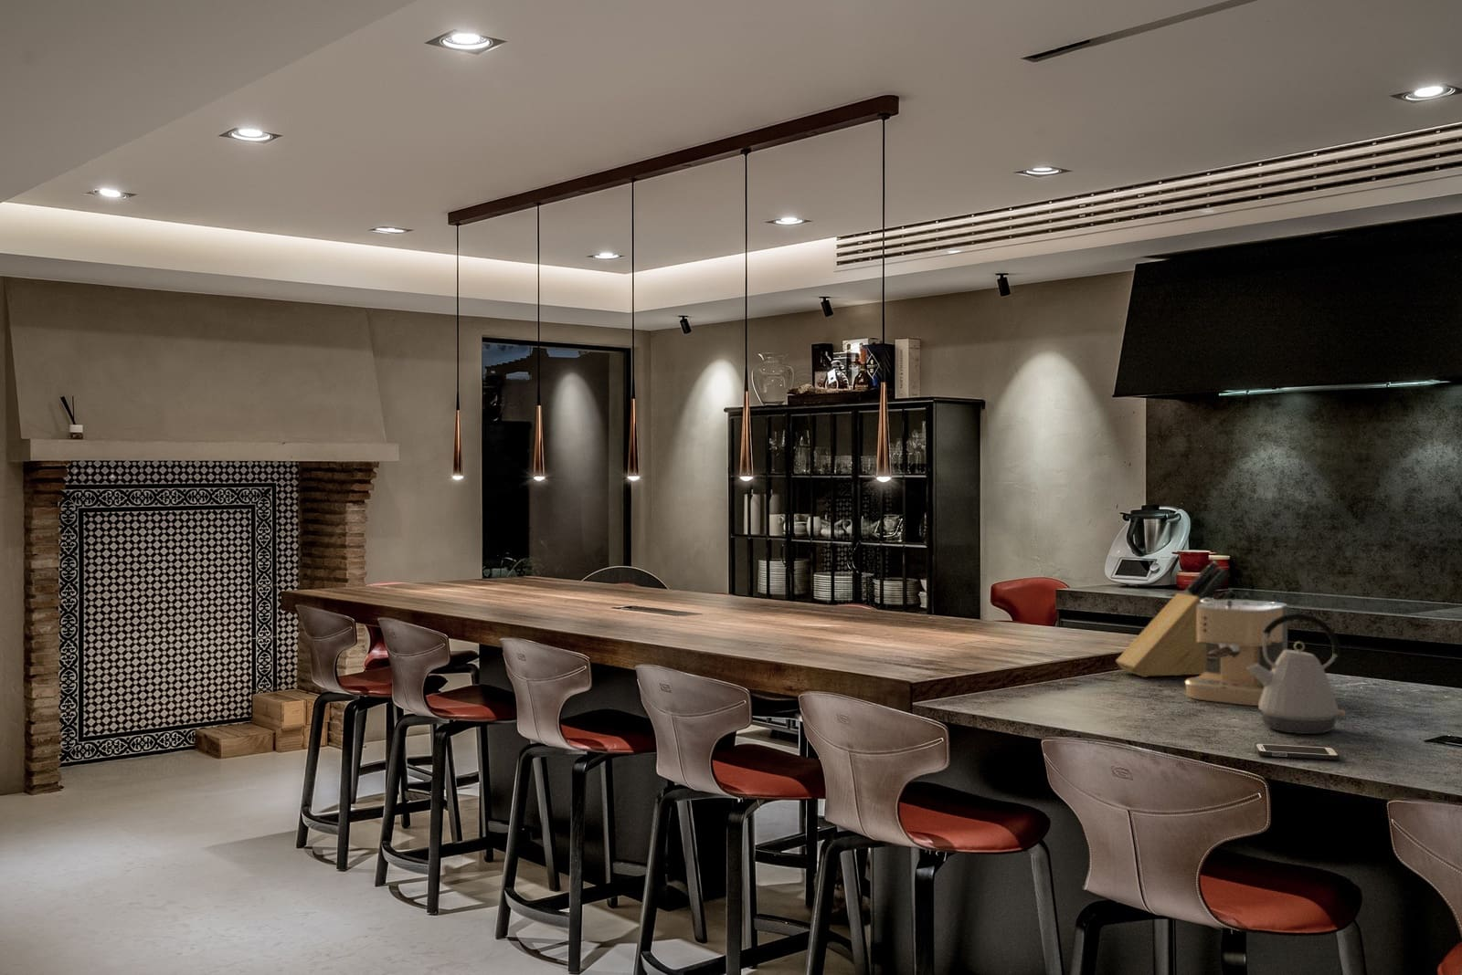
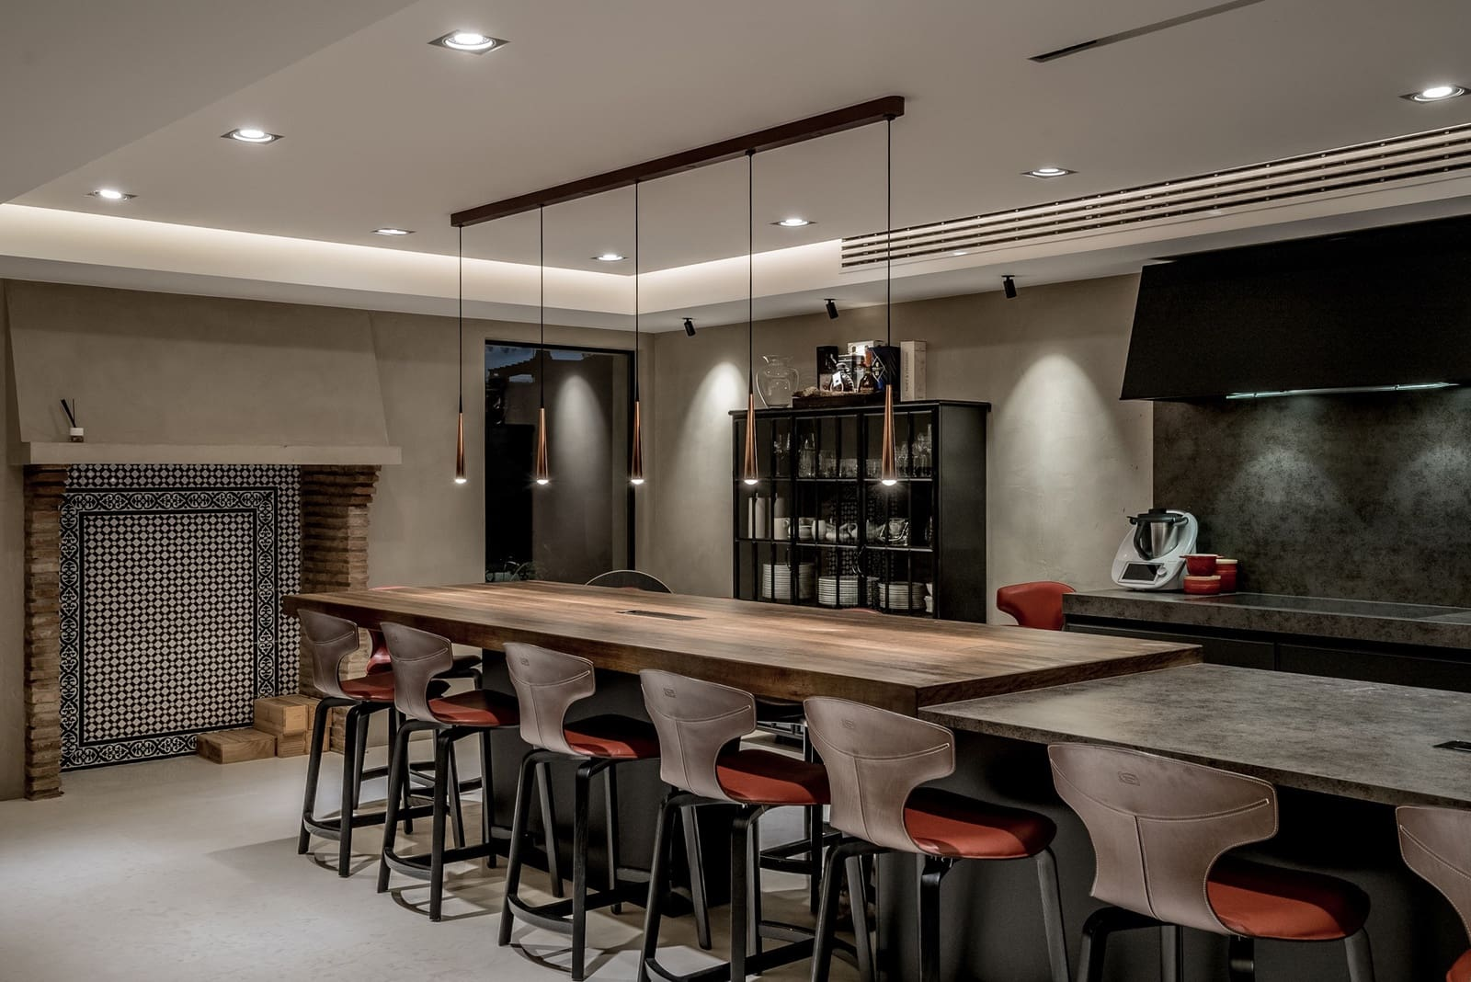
- kettle [1248,612,1347,735]
- coffee maker [1184,597,1289,706]
- knife block [1115,559,1252,678]
- cell phone [1254,742,1340,761]
